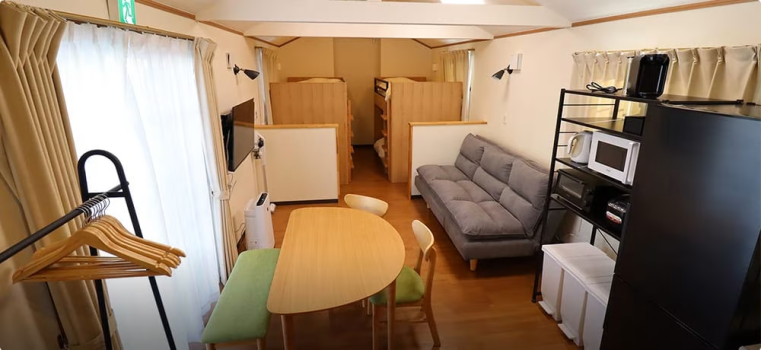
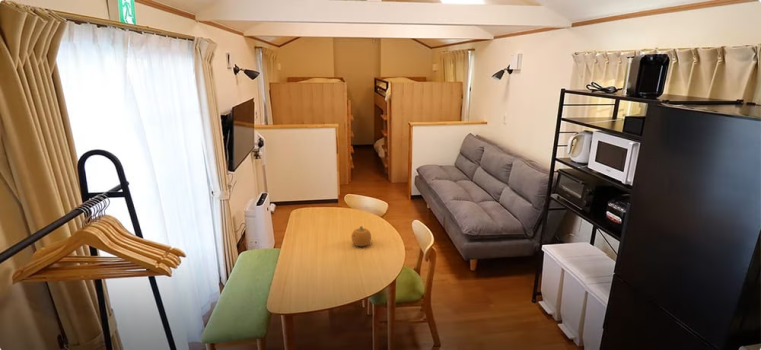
+ fruit [350,225,372,247]
